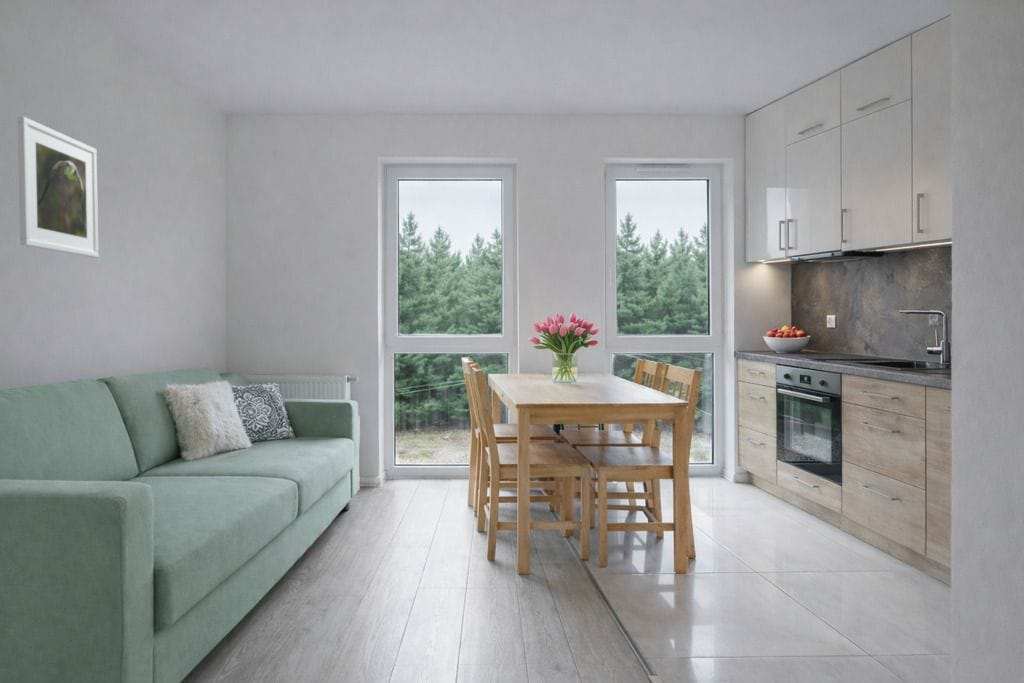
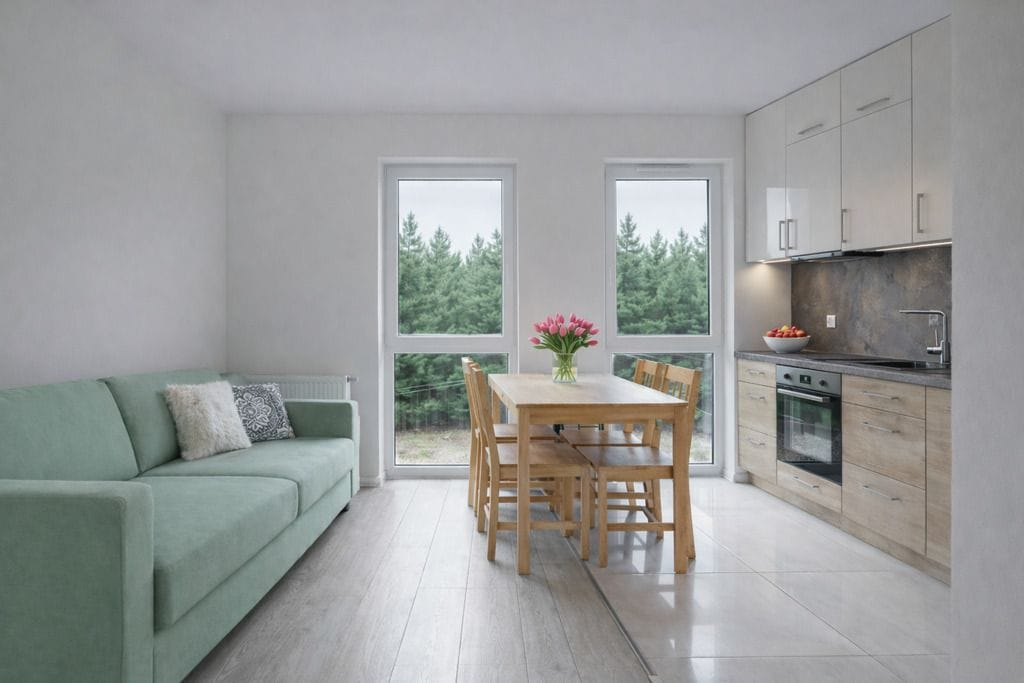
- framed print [17,115,99,258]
